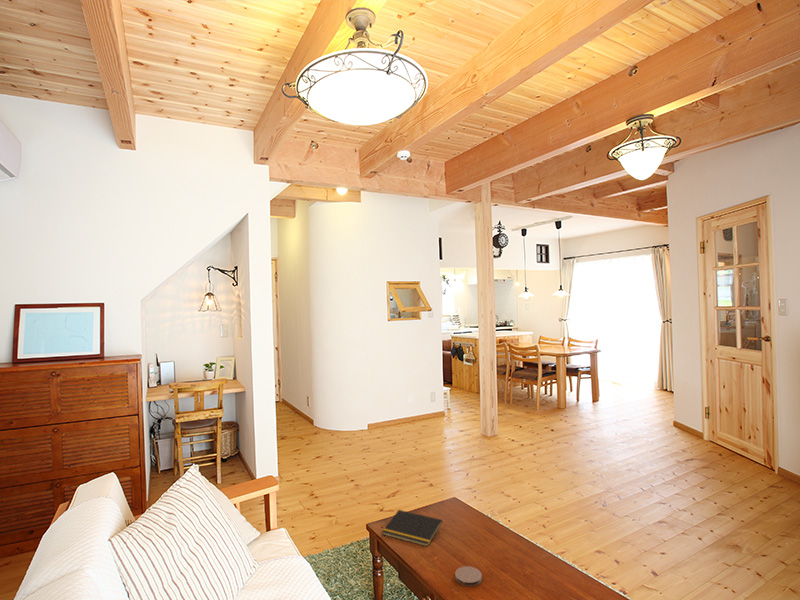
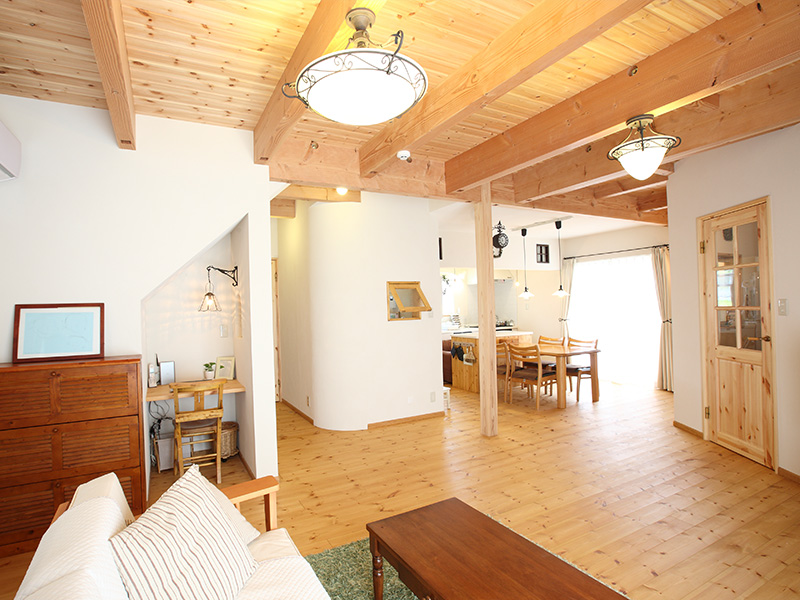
- coaster [454,565,483,587]
- notepad [381,509,443,547]
